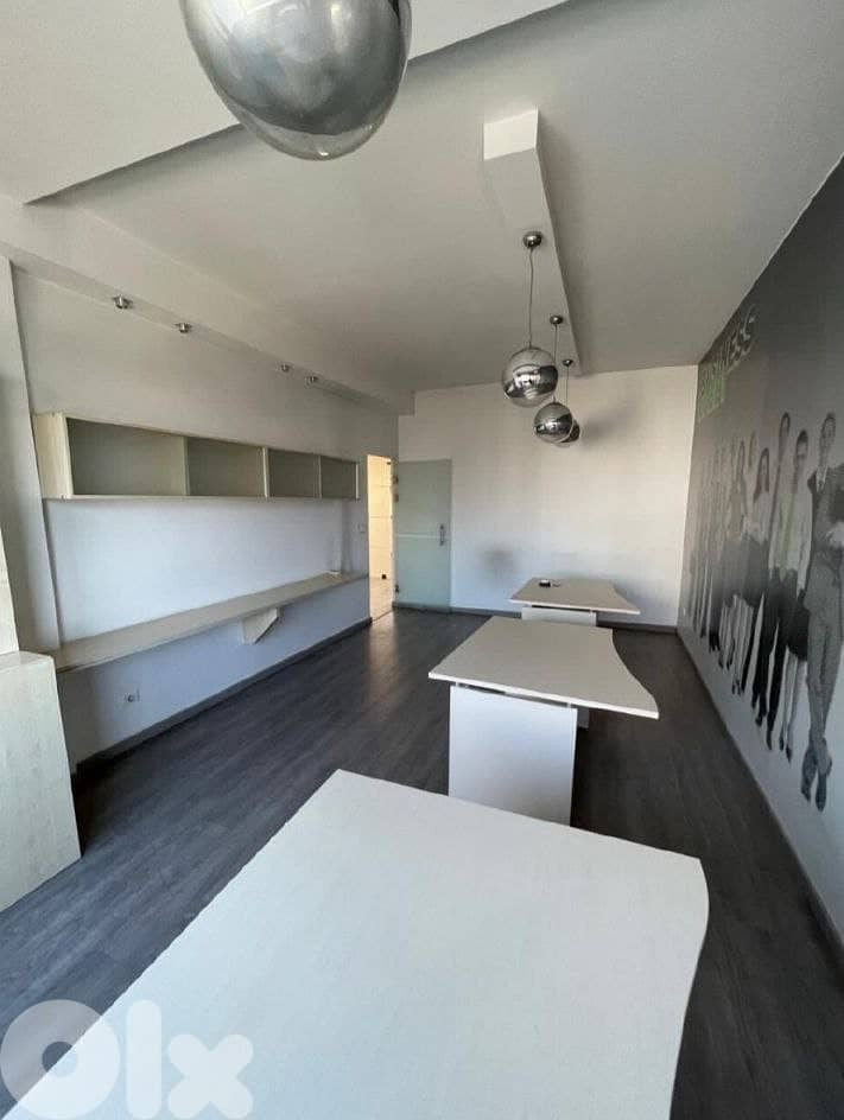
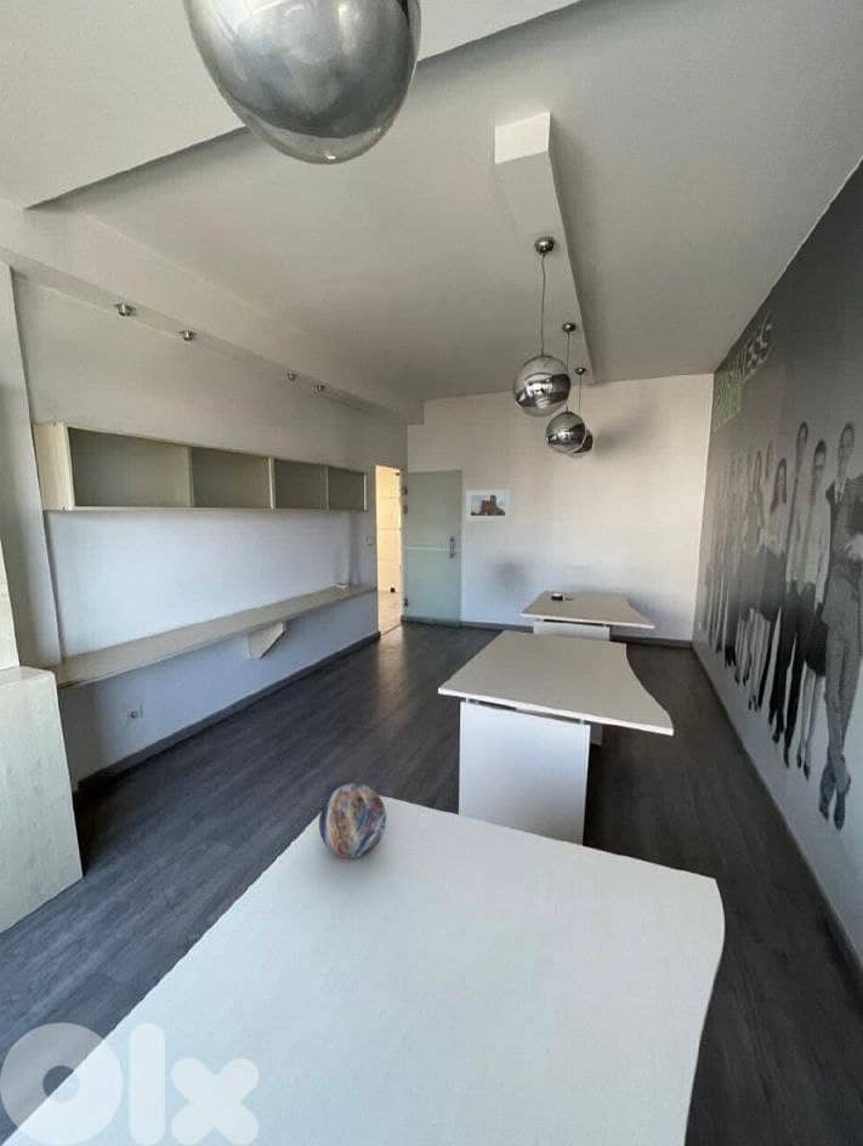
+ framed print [465,488,512,522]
+ decorative orb [318,782,387,860]
